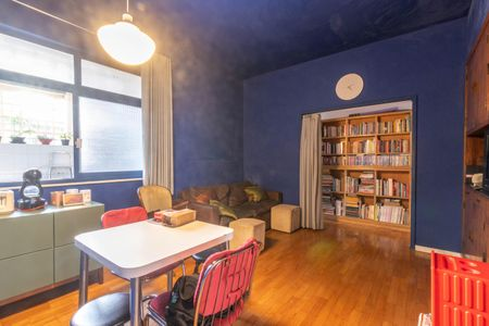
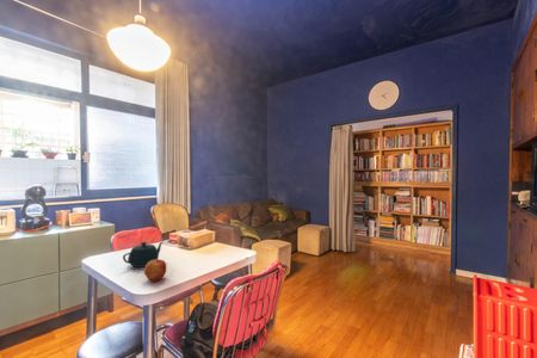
+ teapot [122,241,163,268]
+ apple [143,259,167,283]
